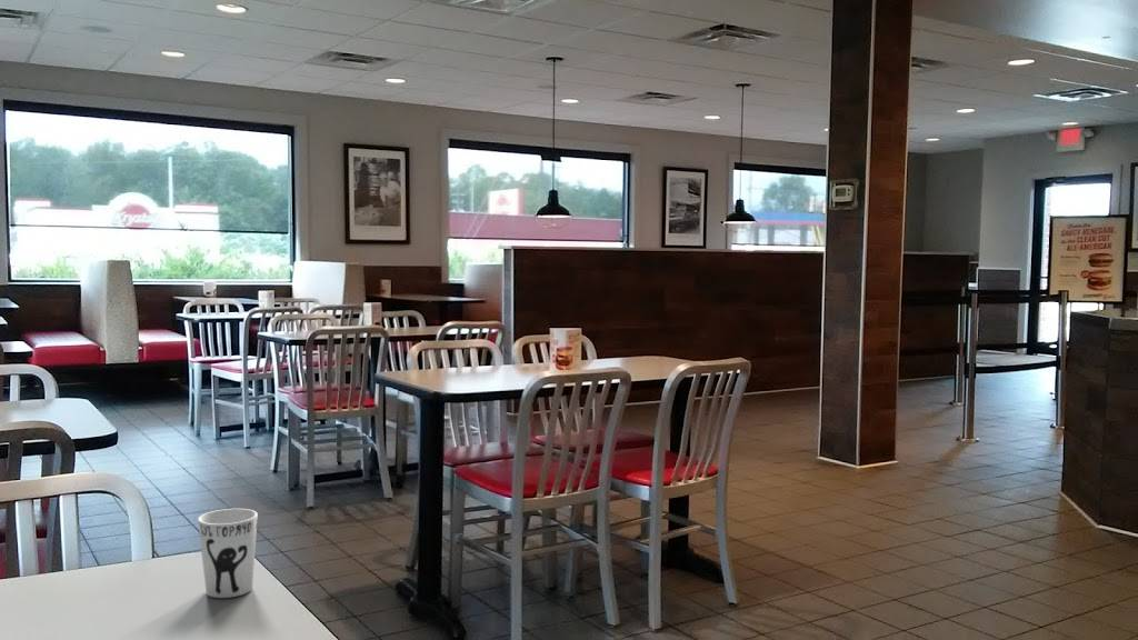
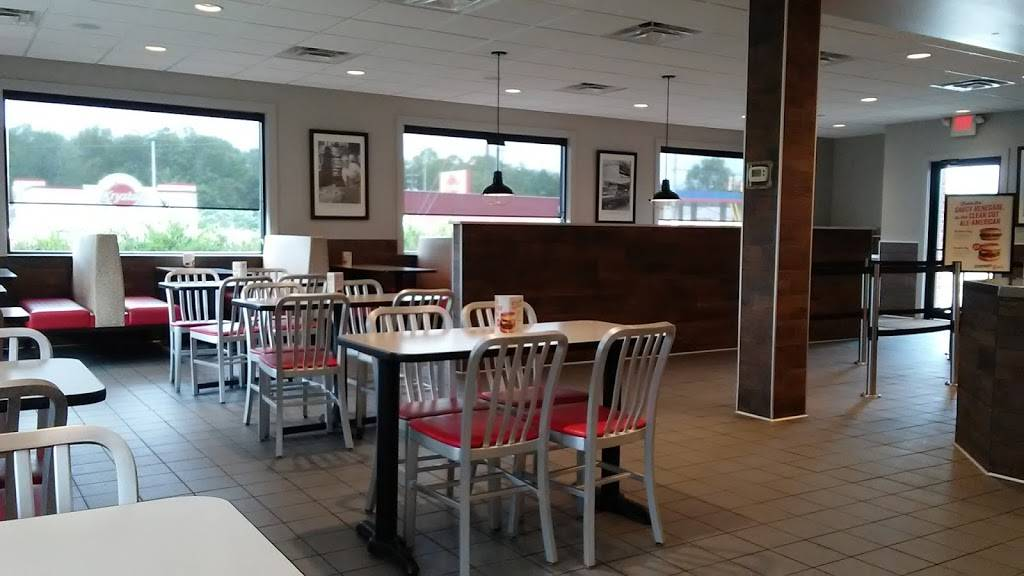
- cup [197,508,259,599]
